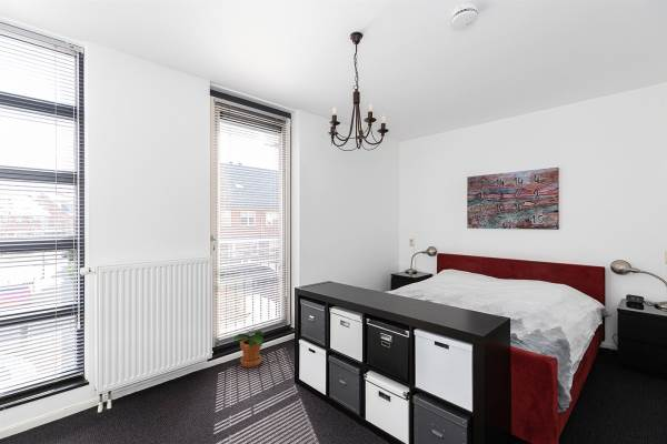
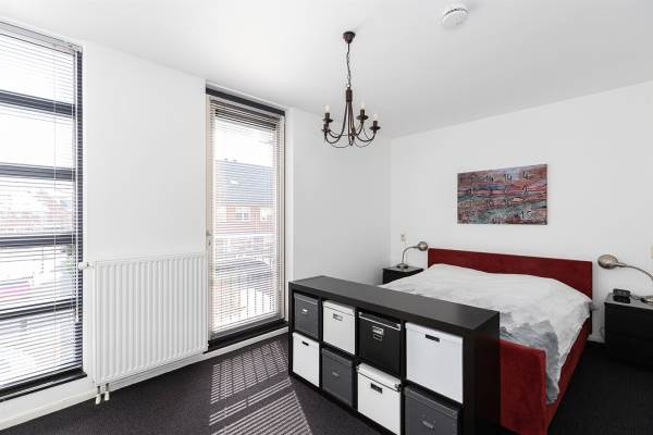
- potted plant [232,327,266,369]
